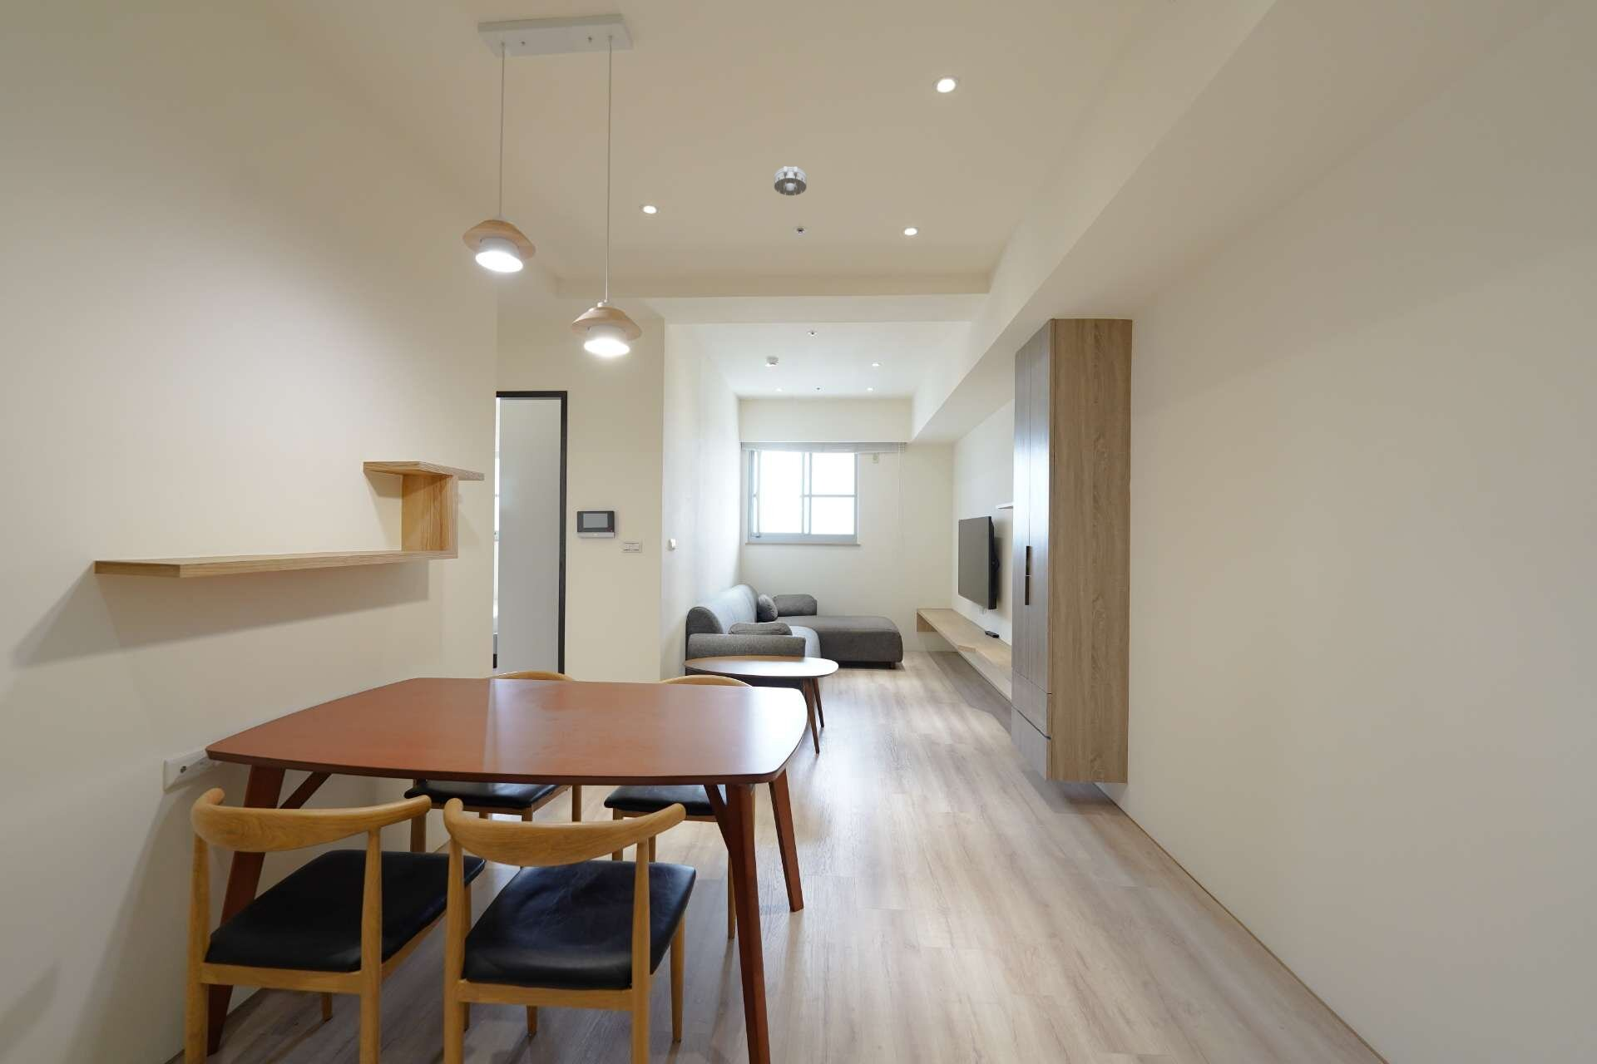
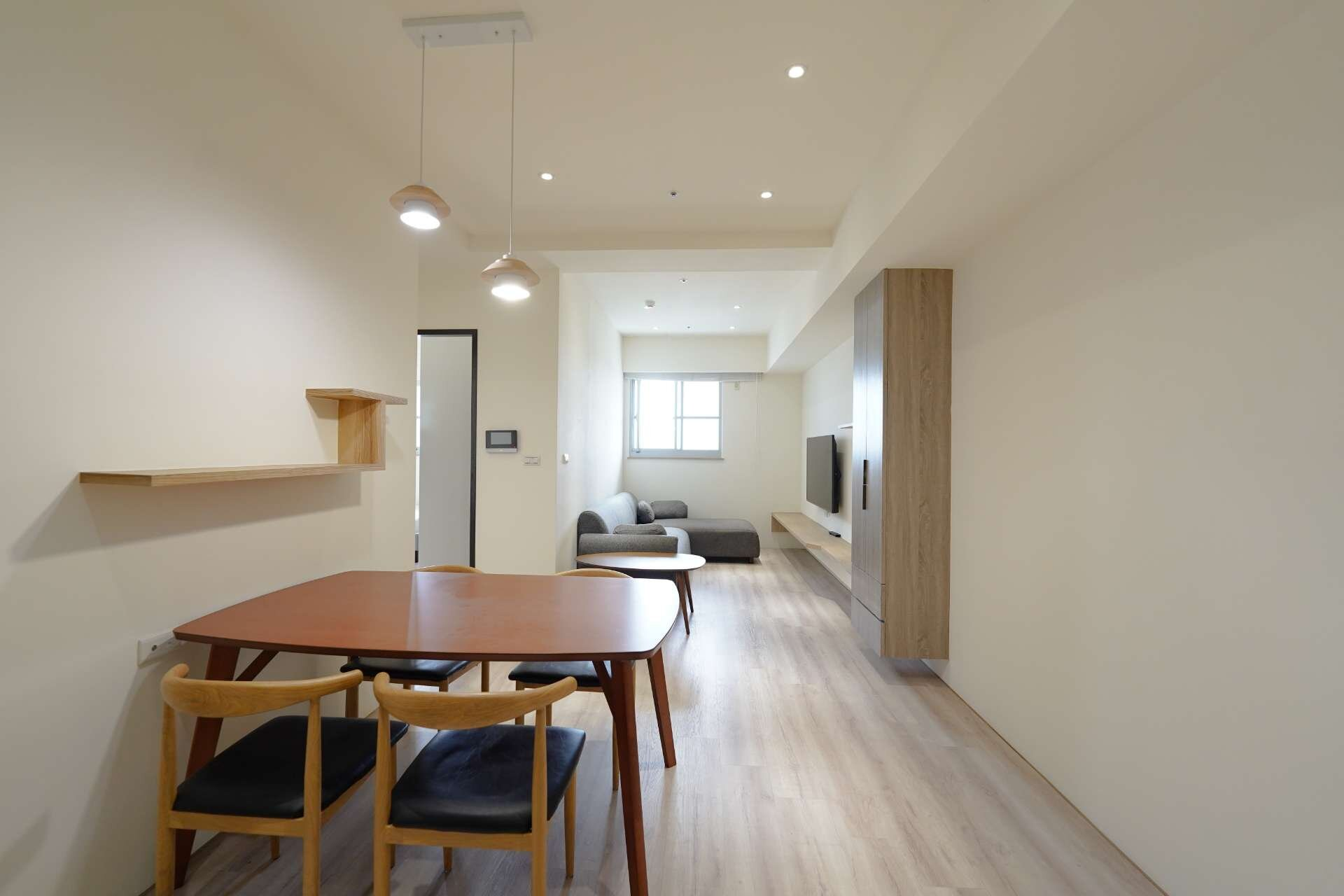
- smoke detector [774,165,808,196]
